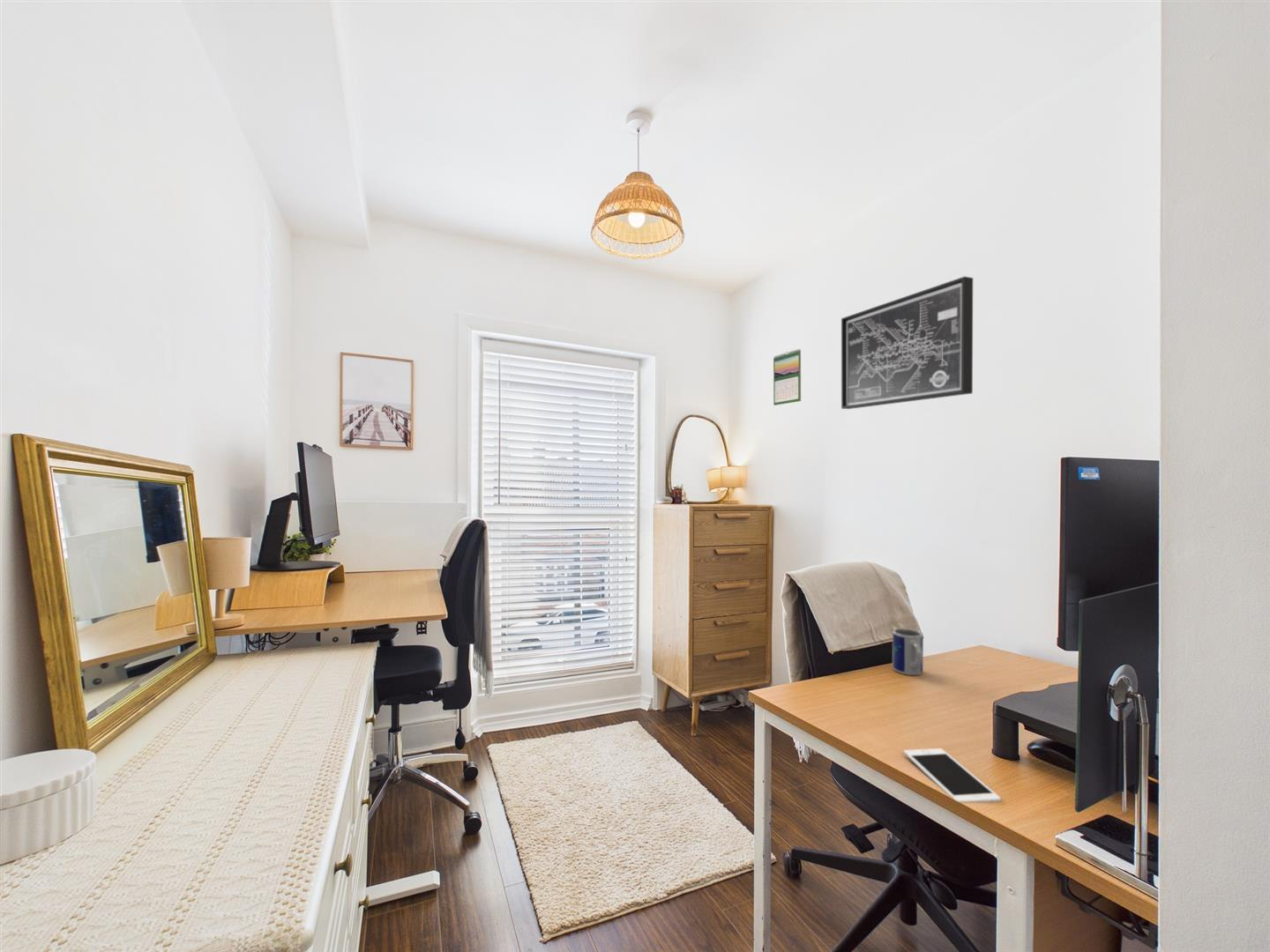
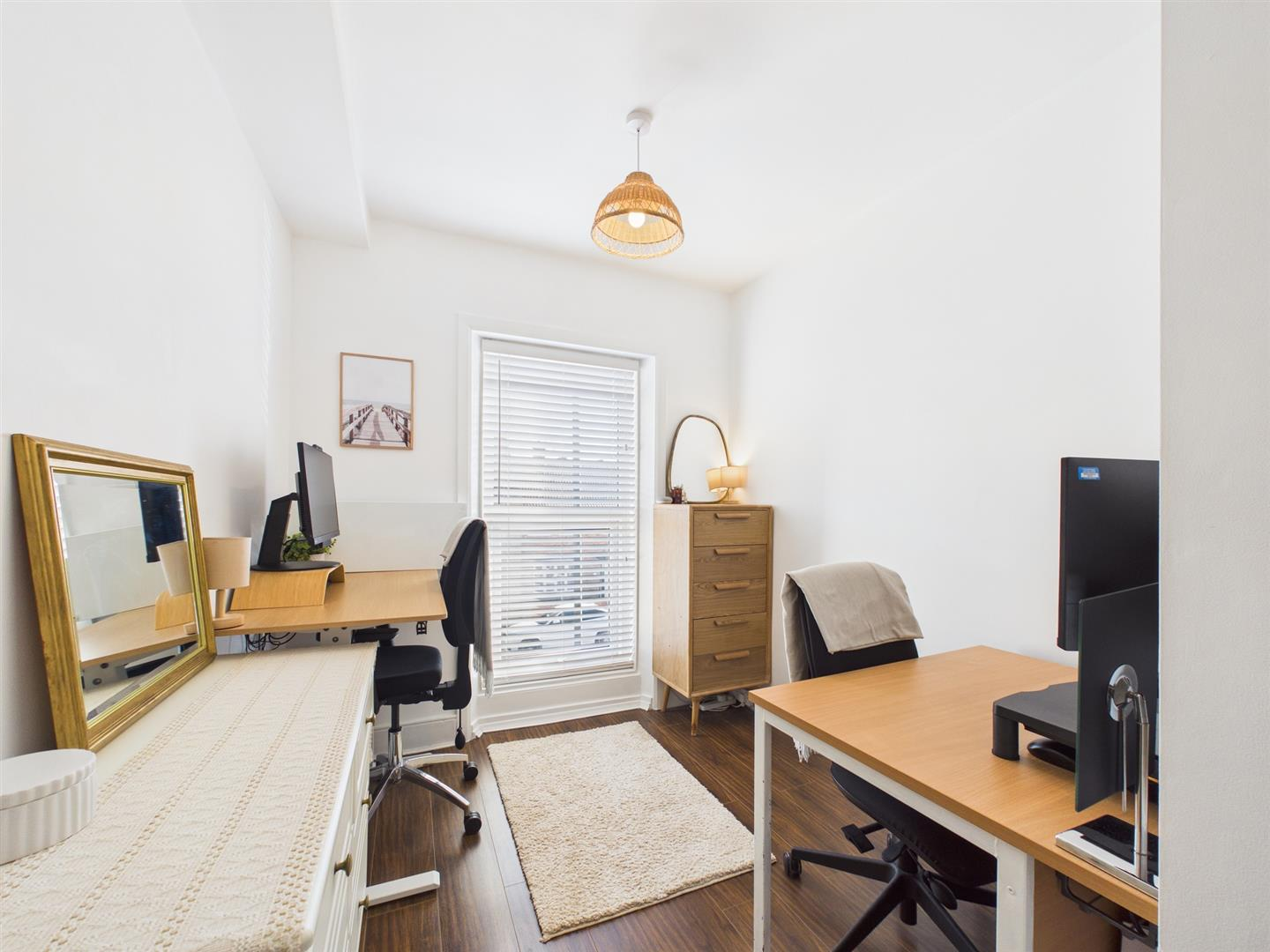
- cell phone [903,747,1001,803]
- mug [892,628,924,676]
- calendar [773,348,802,406]
- wall art [840,276,974,410]
